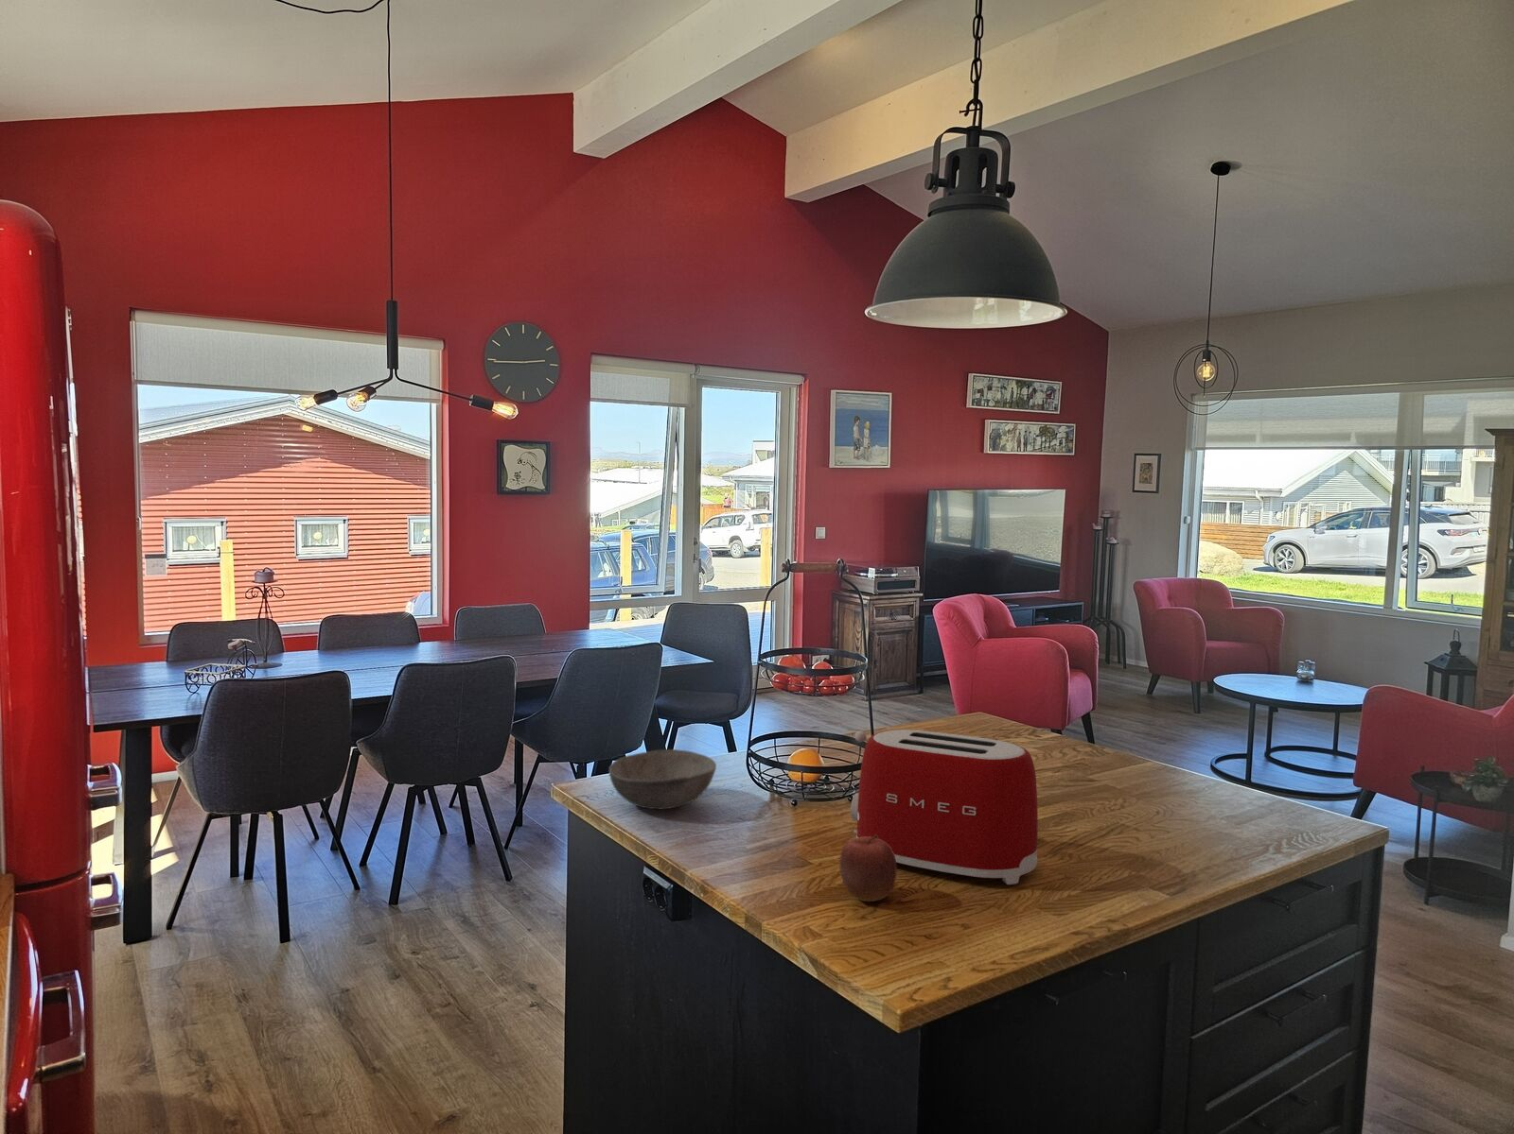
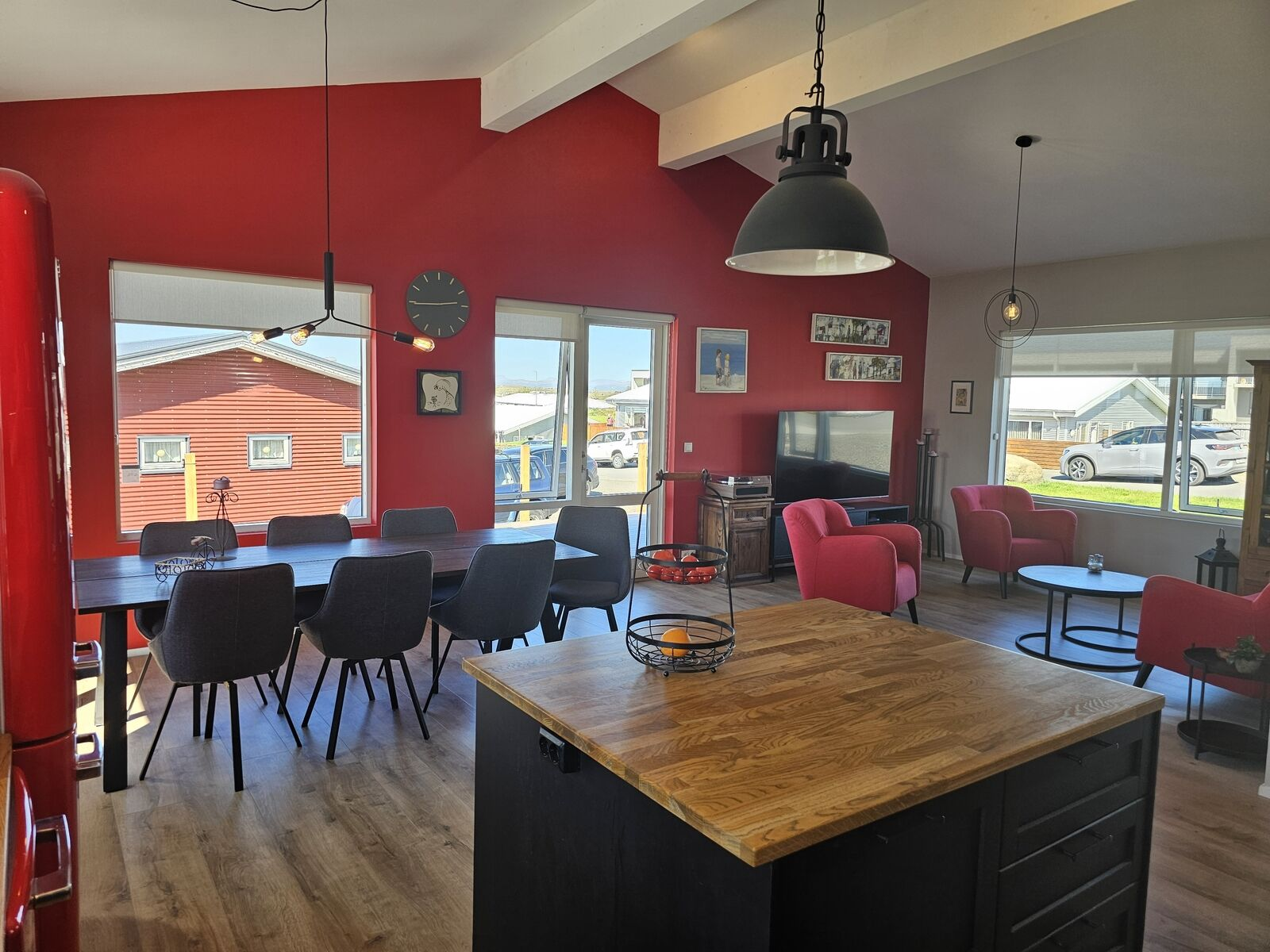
- bowl [608,748,718,810]
- apple [838,835,898,903]
- toaster [850,729,1040,885]
